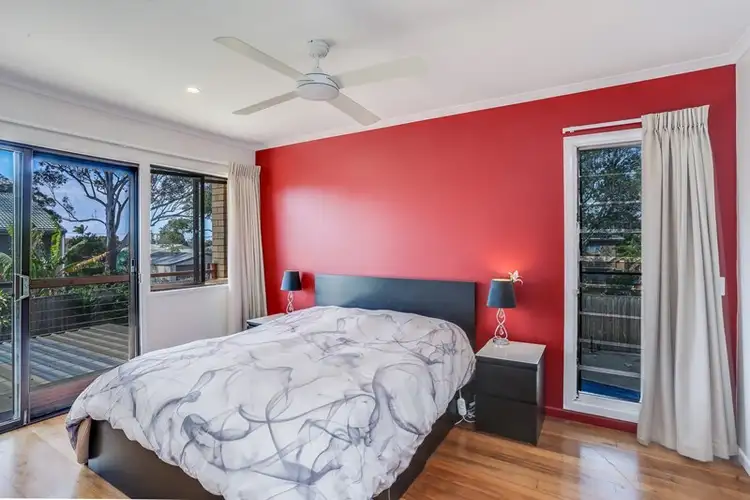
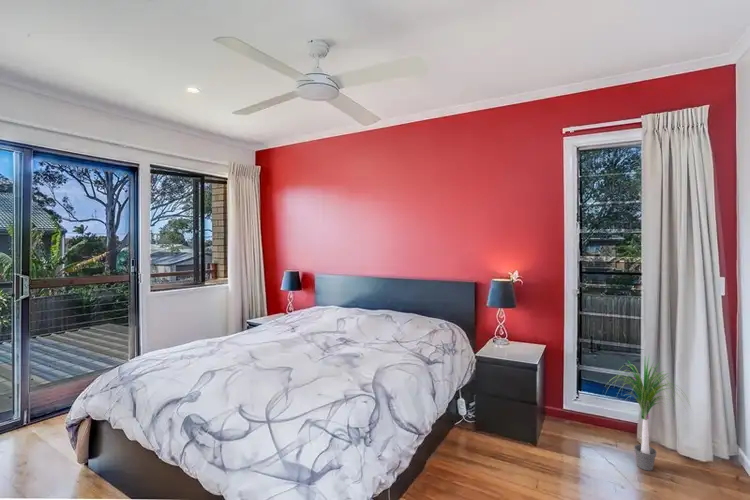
+ potted plant [601,351,693,472]
